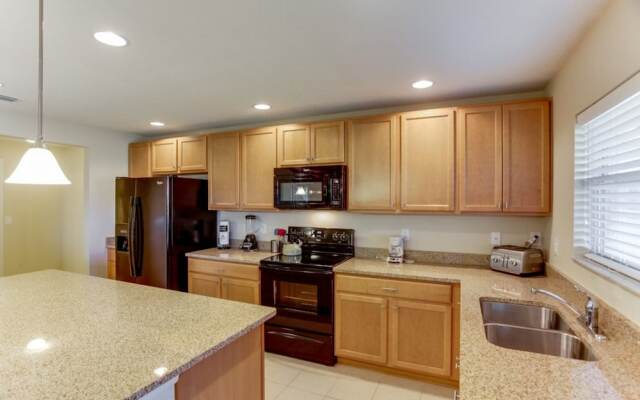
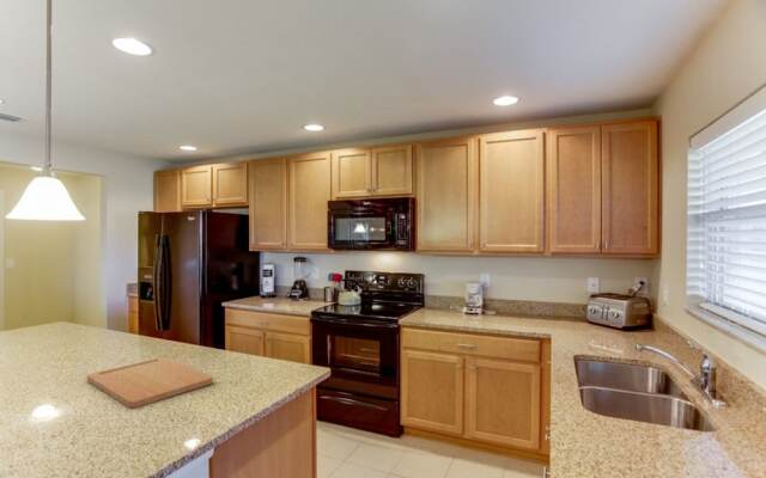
+ cutting board [86,356,214,409]
